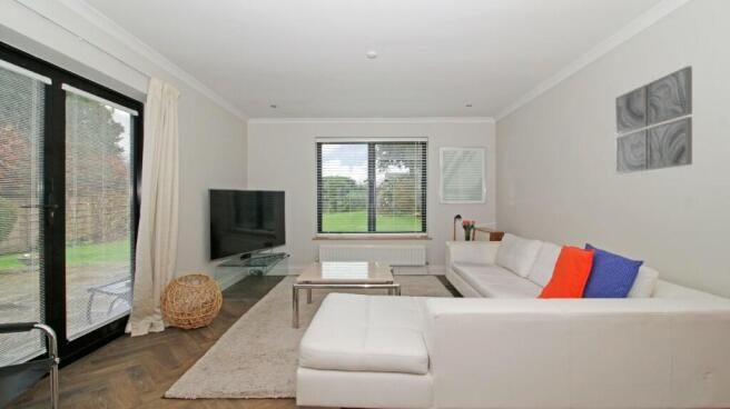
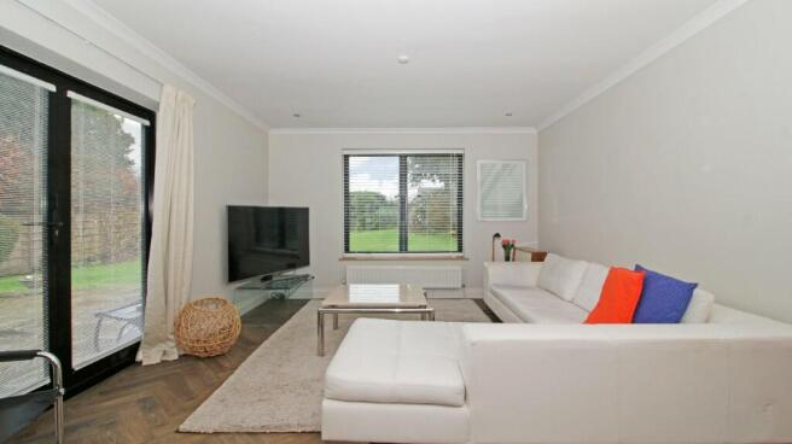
- wall art [614,66,693,174]
